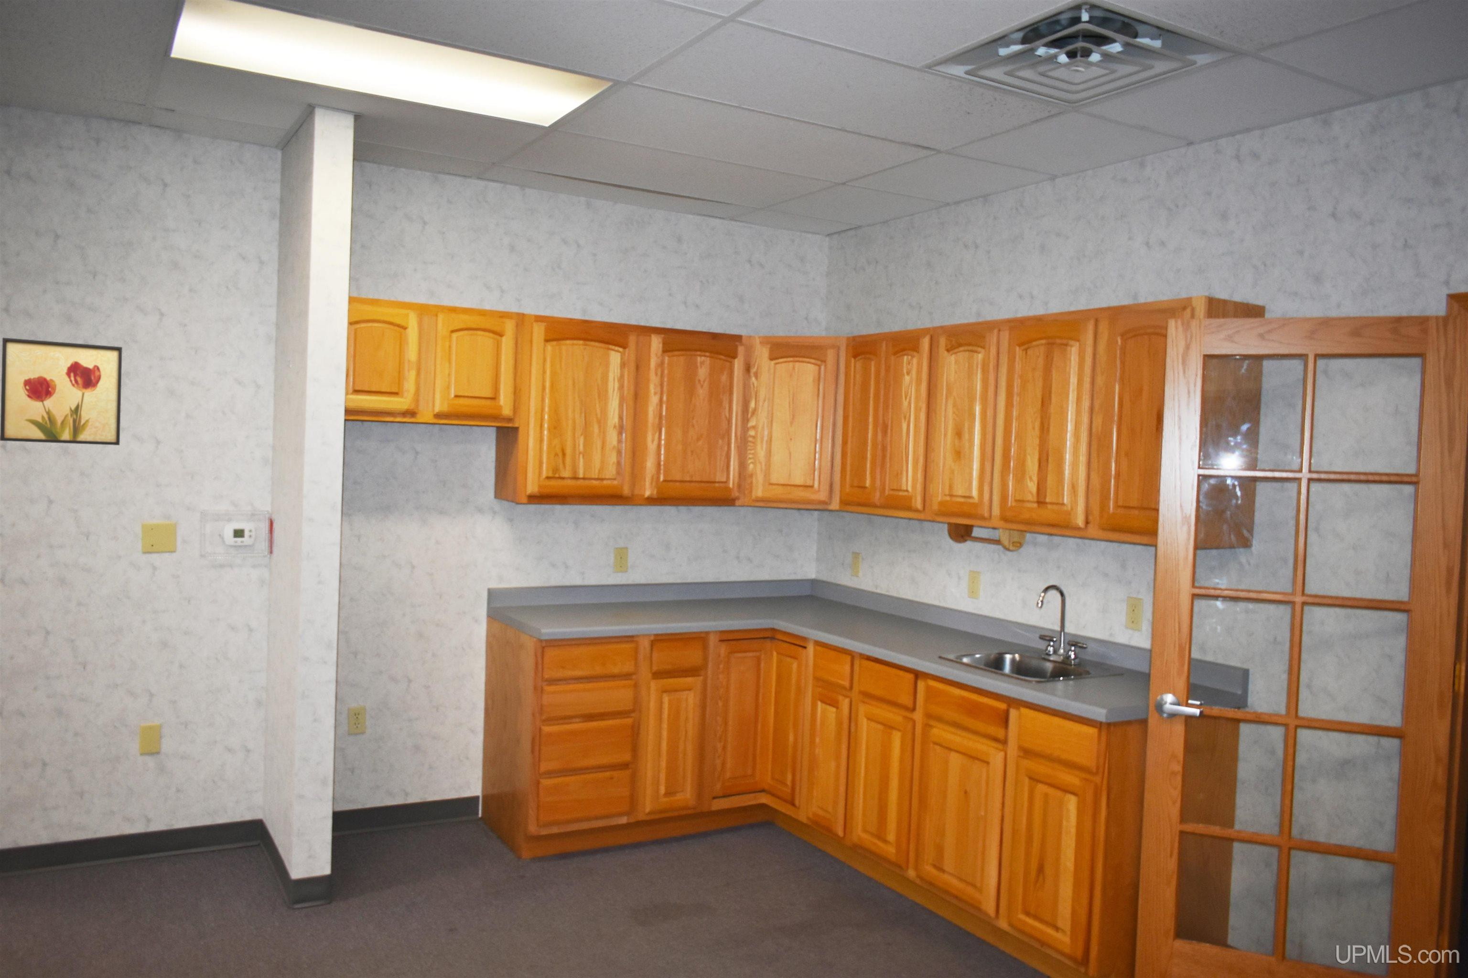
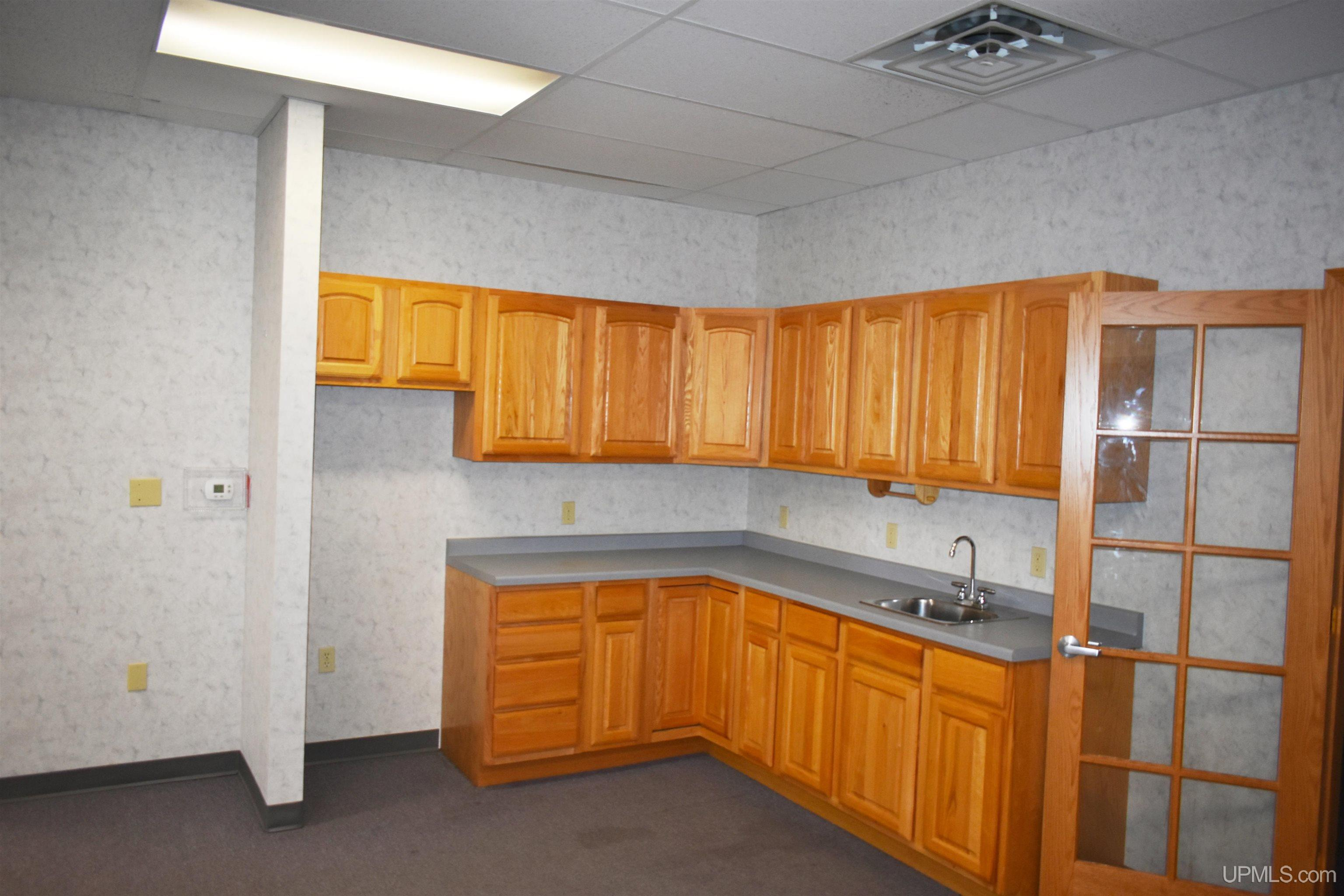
- wall art [0,337,122,445]
